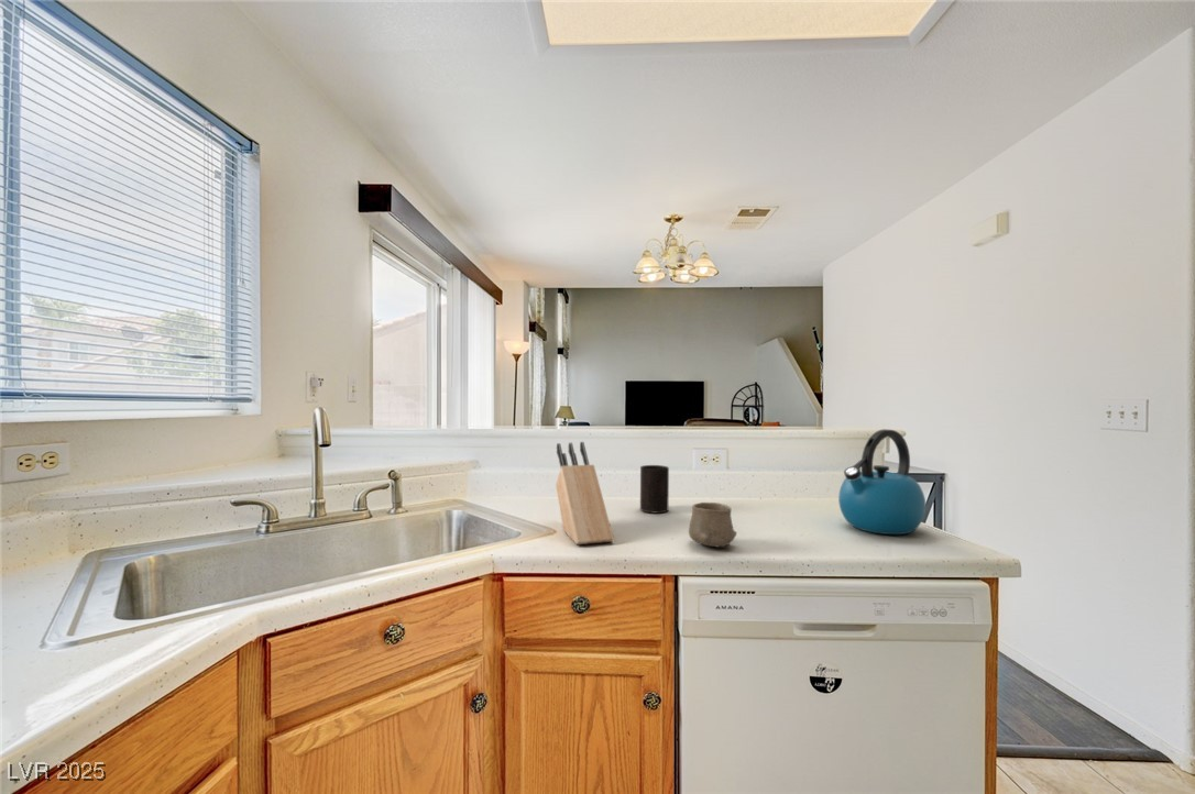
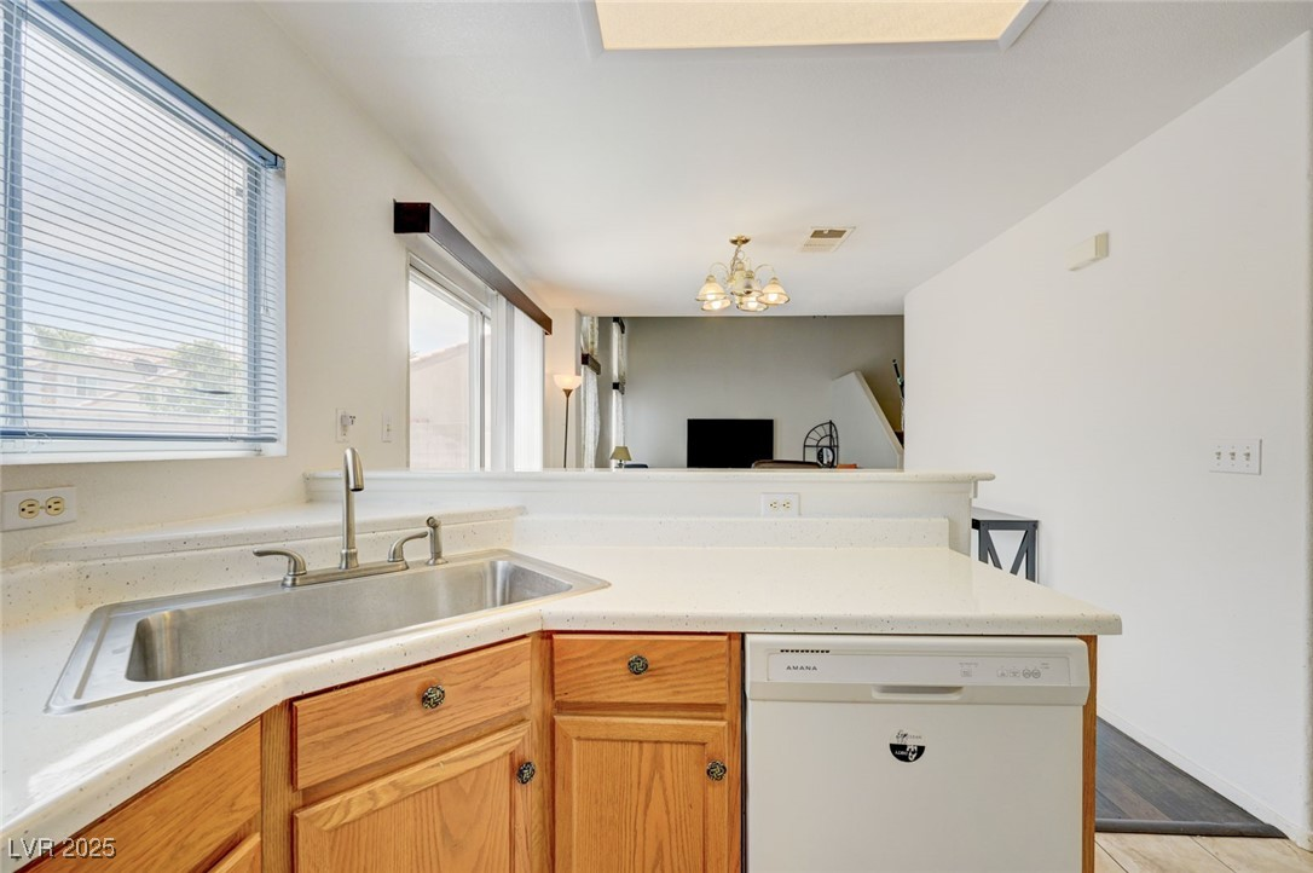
- cup [639,464,670,514]
- kettle [837,428,927,536]
- cup [688,501,737,548]
- knife block [555,441,615,545]
